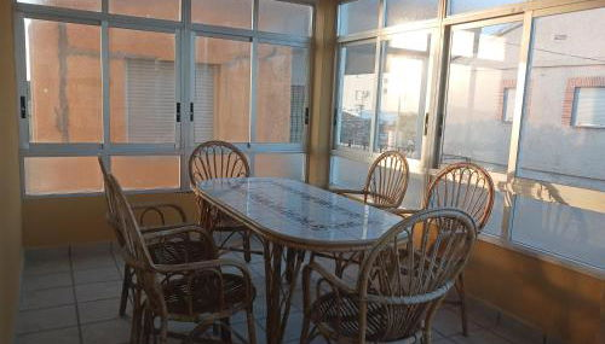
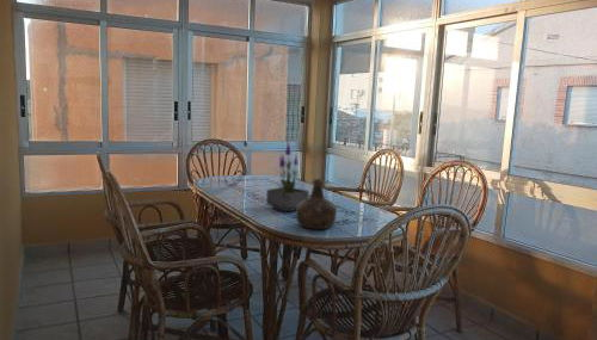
+ potted plant [265,137,310,212]
+ bottle [295,178,338,230]
